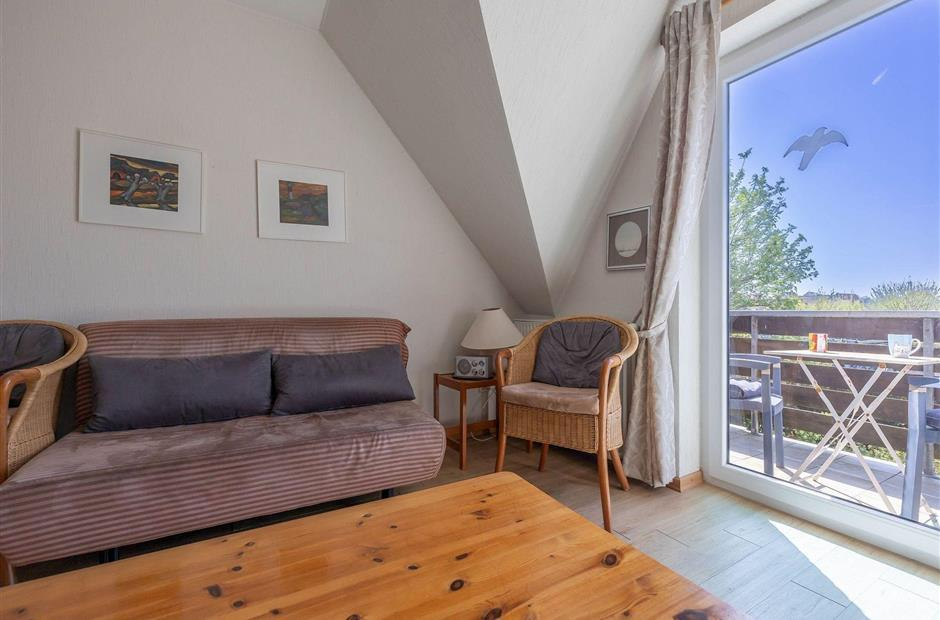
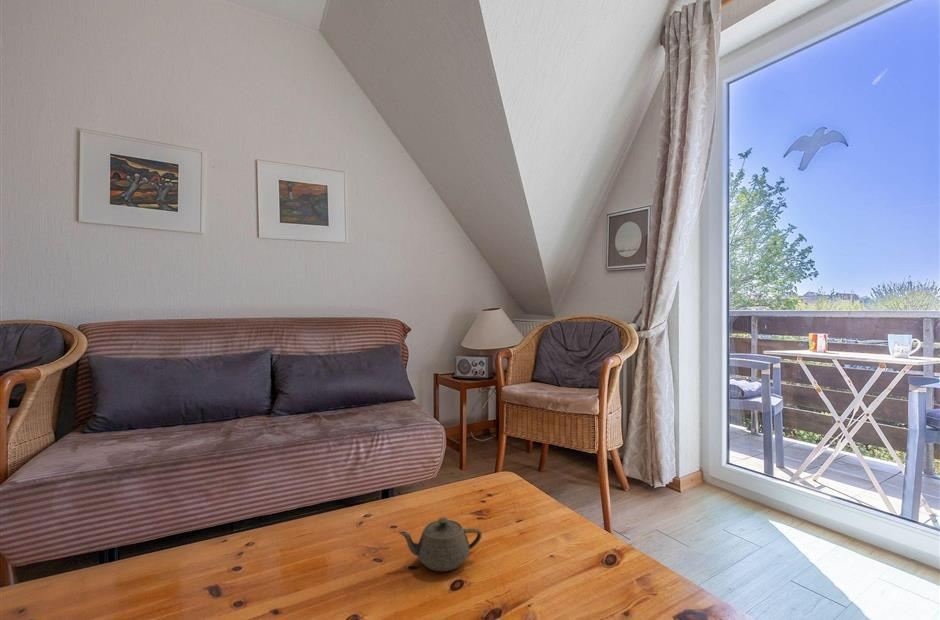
+ teapot [397,516,483,572]
